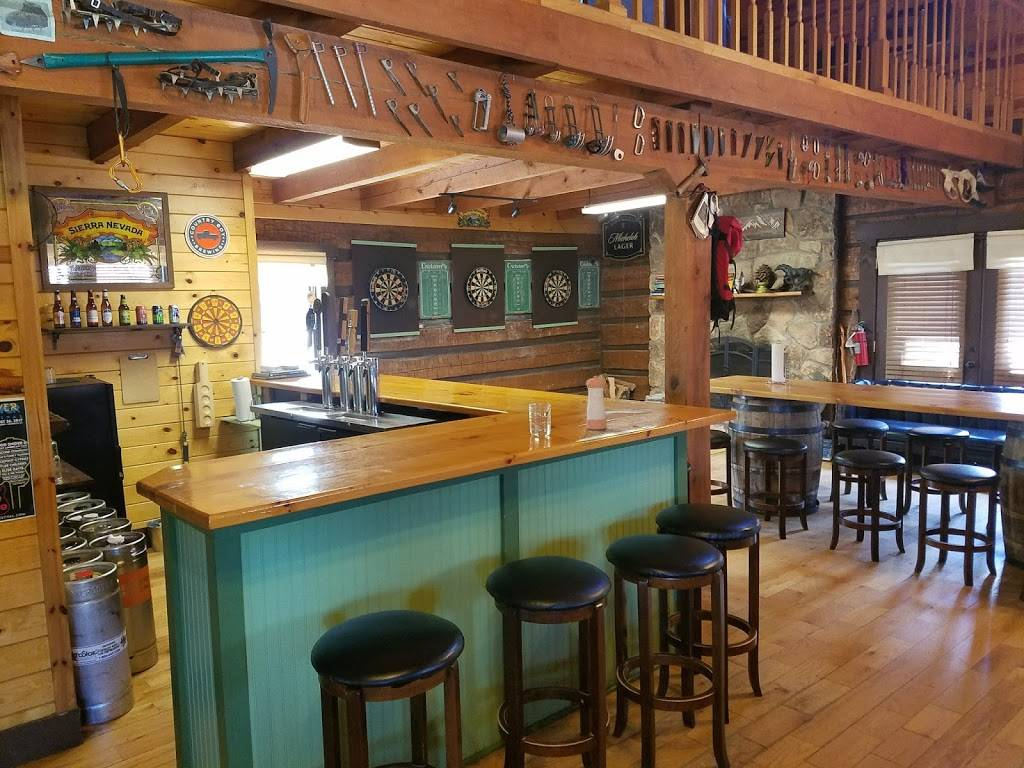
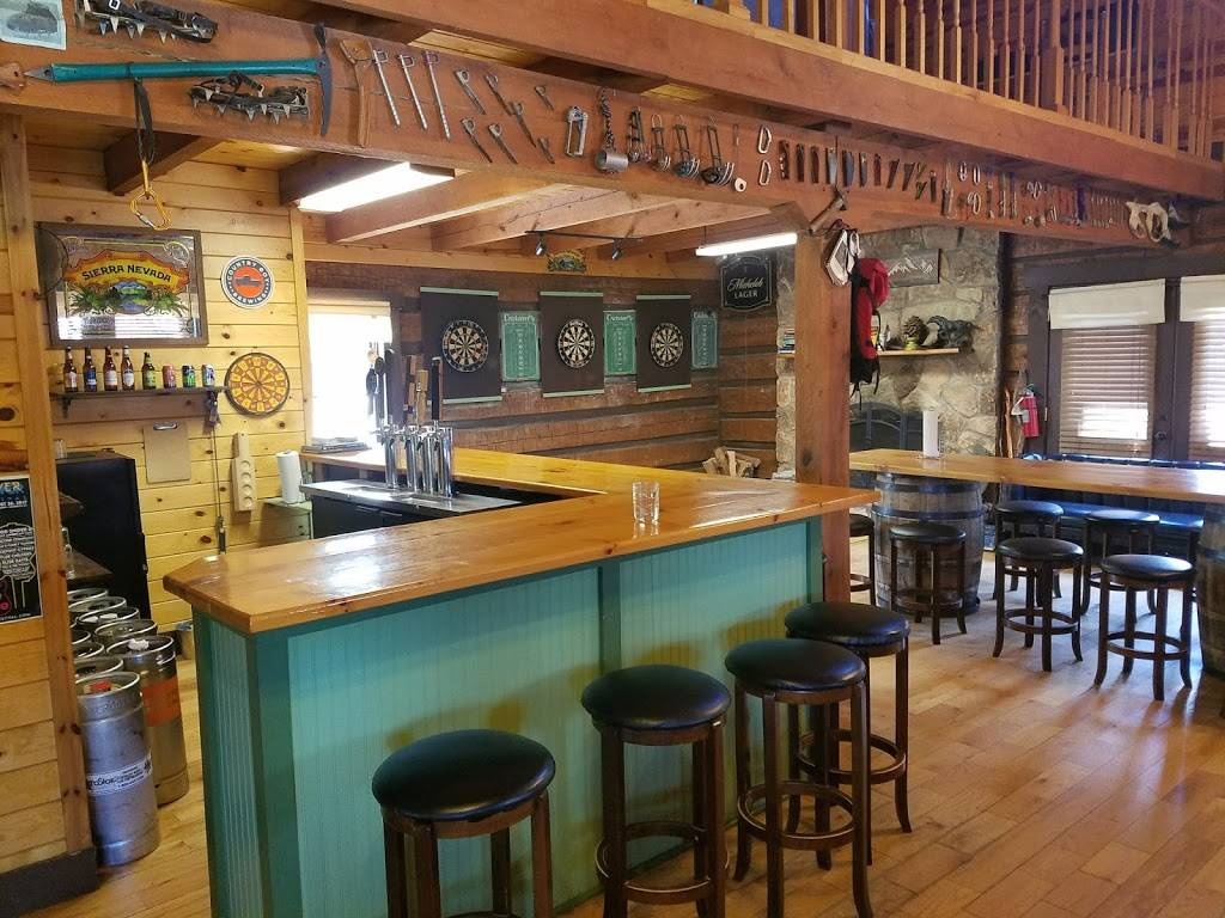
- pepper shaker [585,375,607,430]
